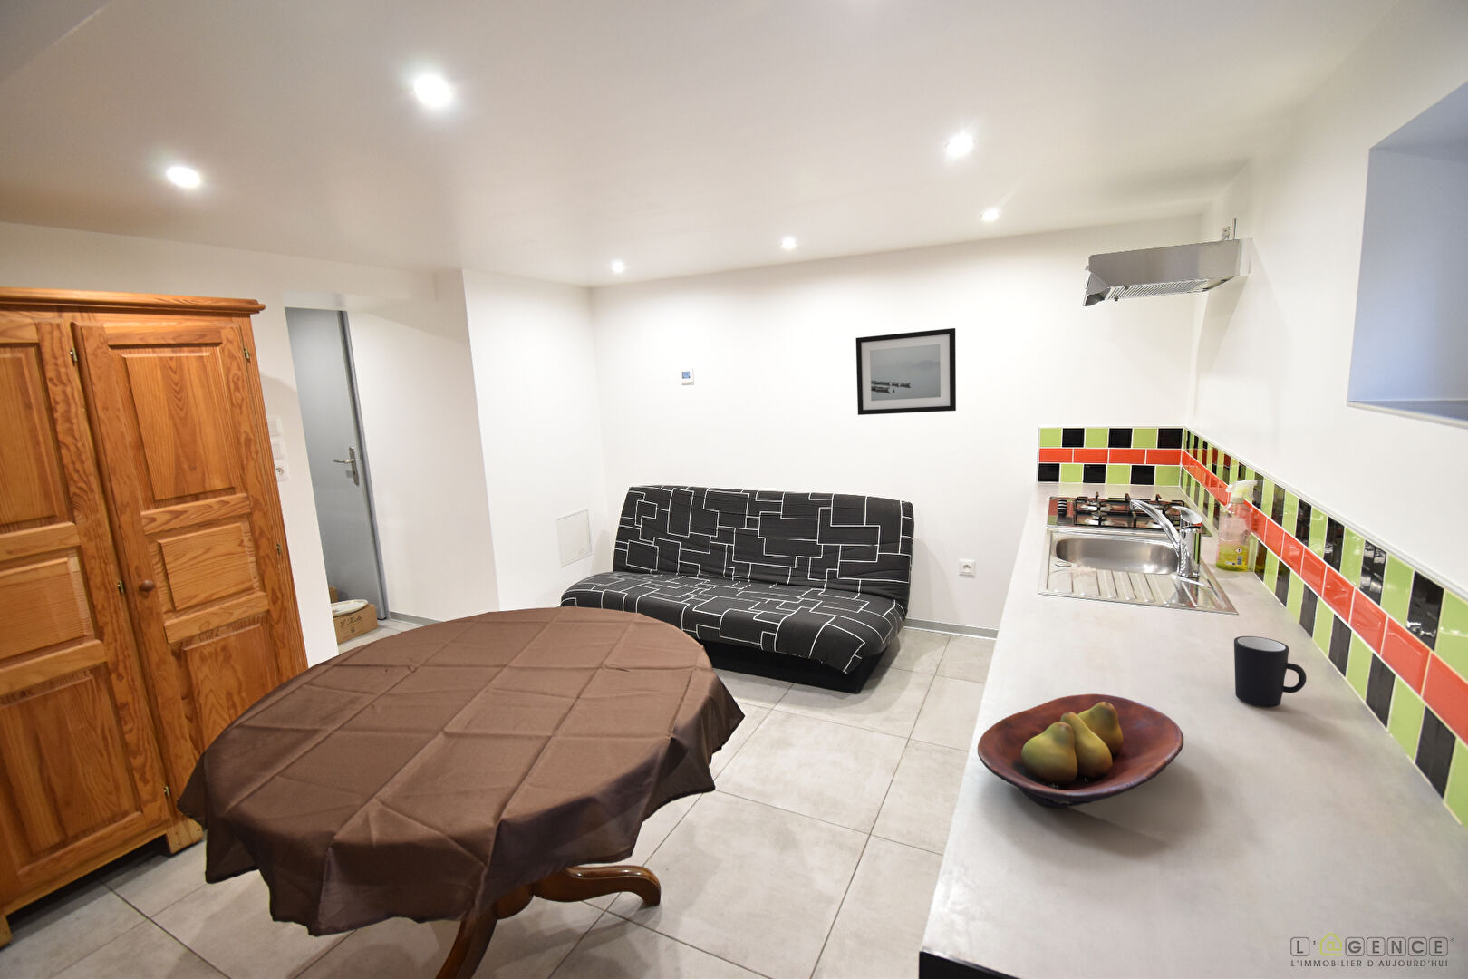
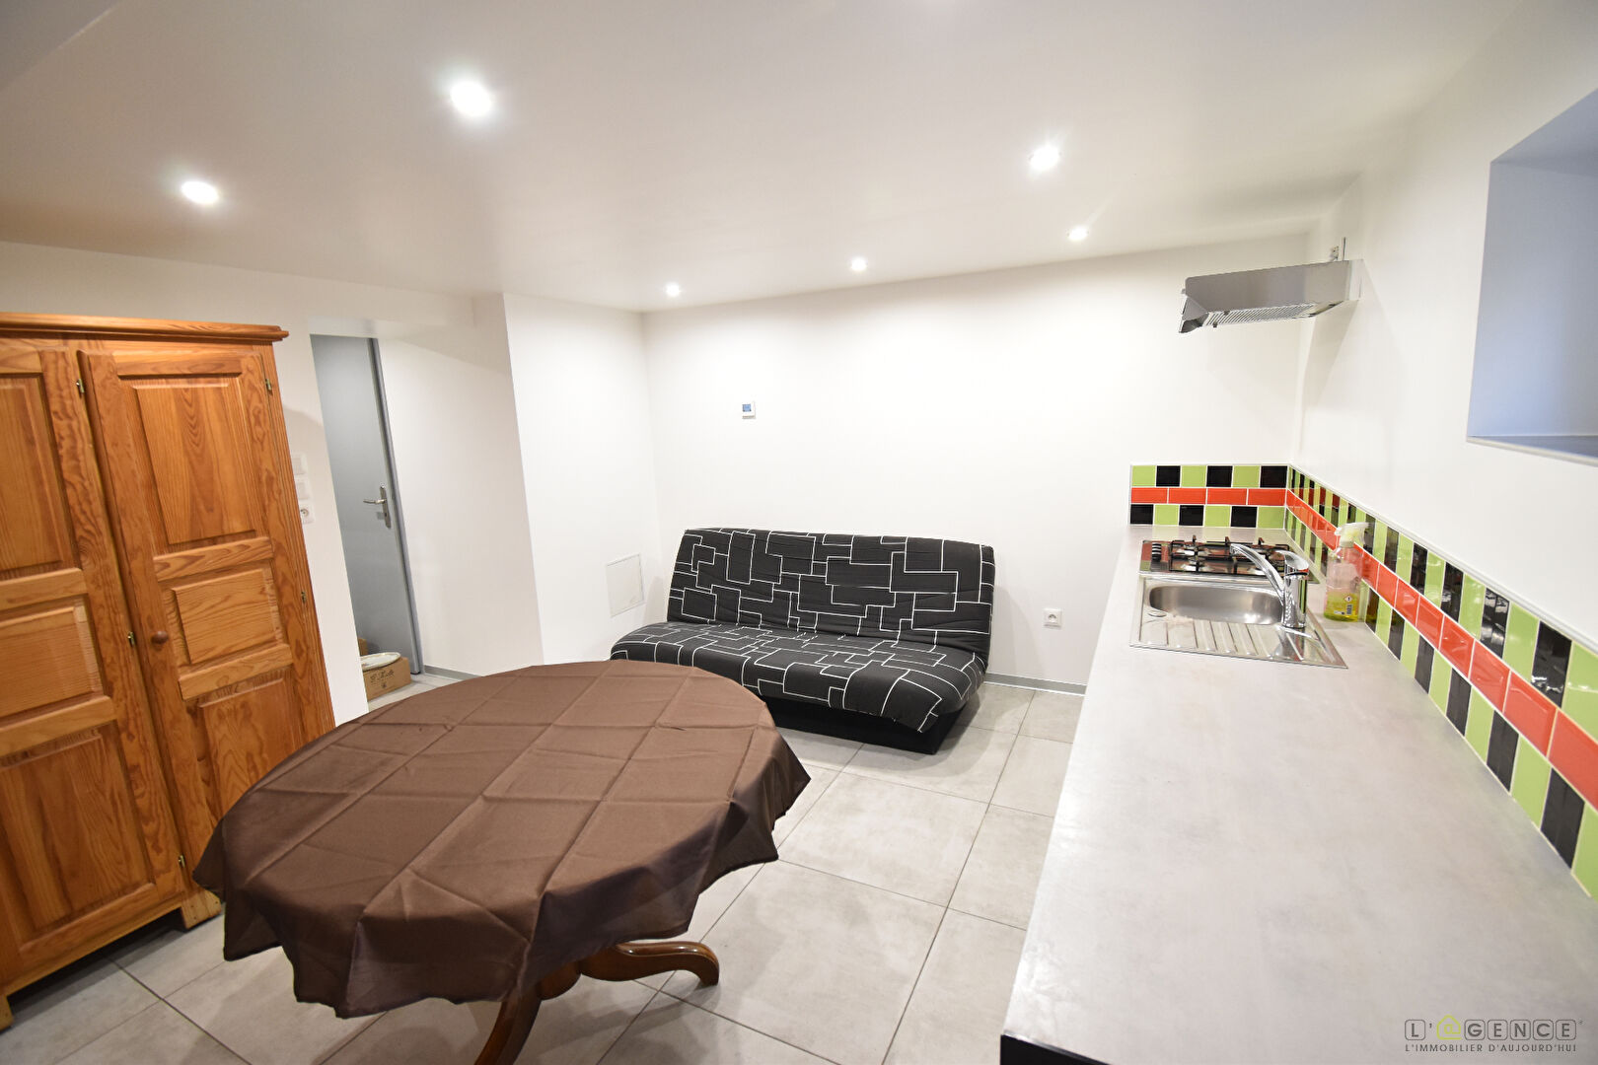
- mug [1233,636,1307,708]
- wall art [855,327,957,416]
- fruit bowl [976,693,1184,809]
